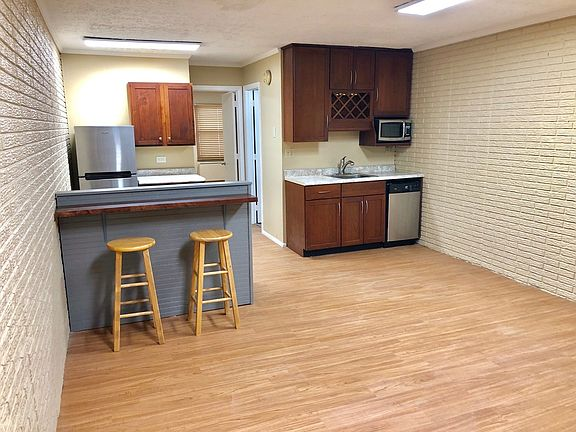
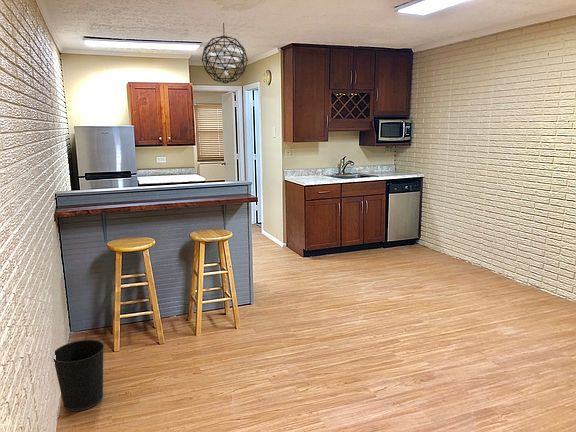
+ wastebasket [53,339,105,412]
+ pendant light [201,22,249,85]
